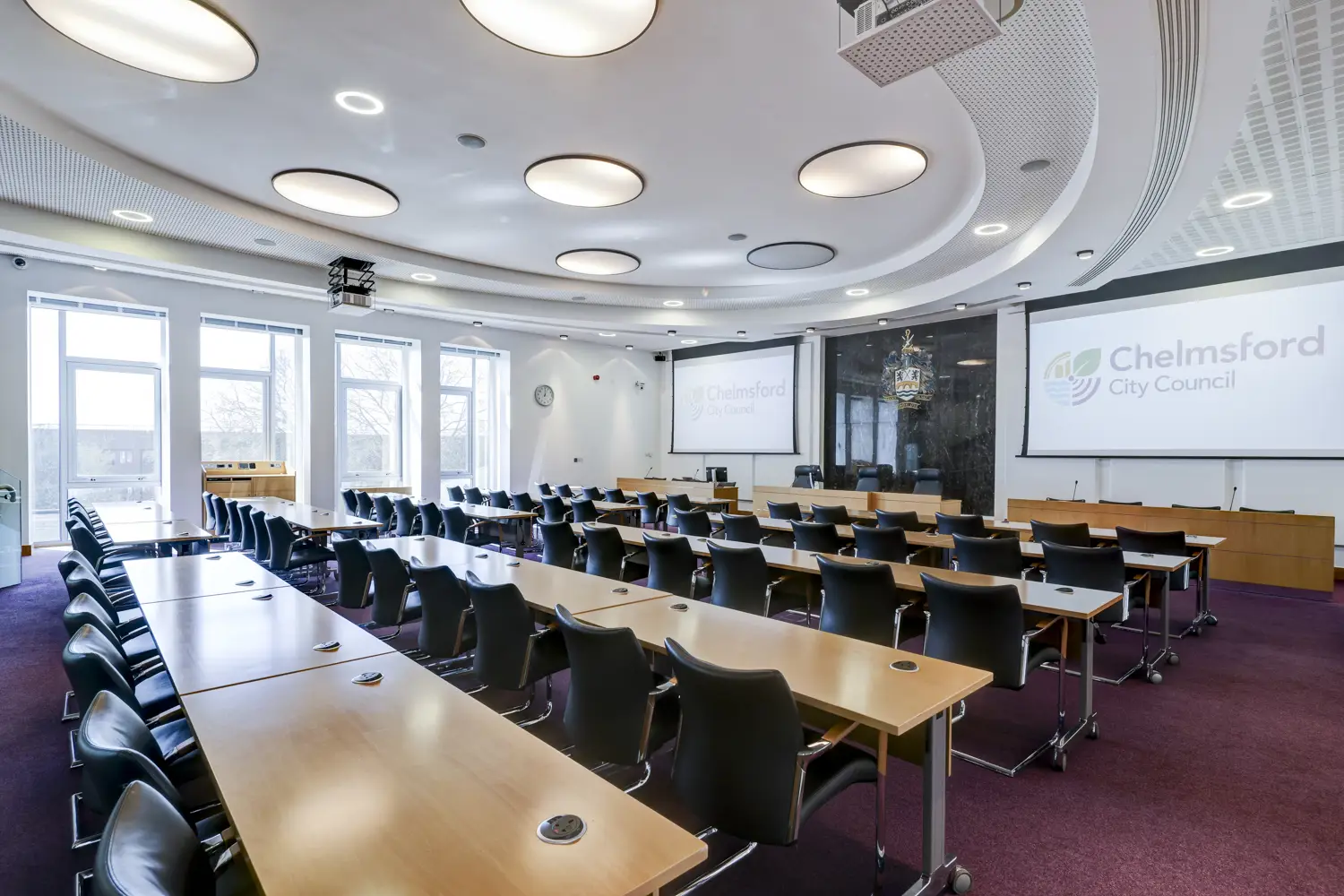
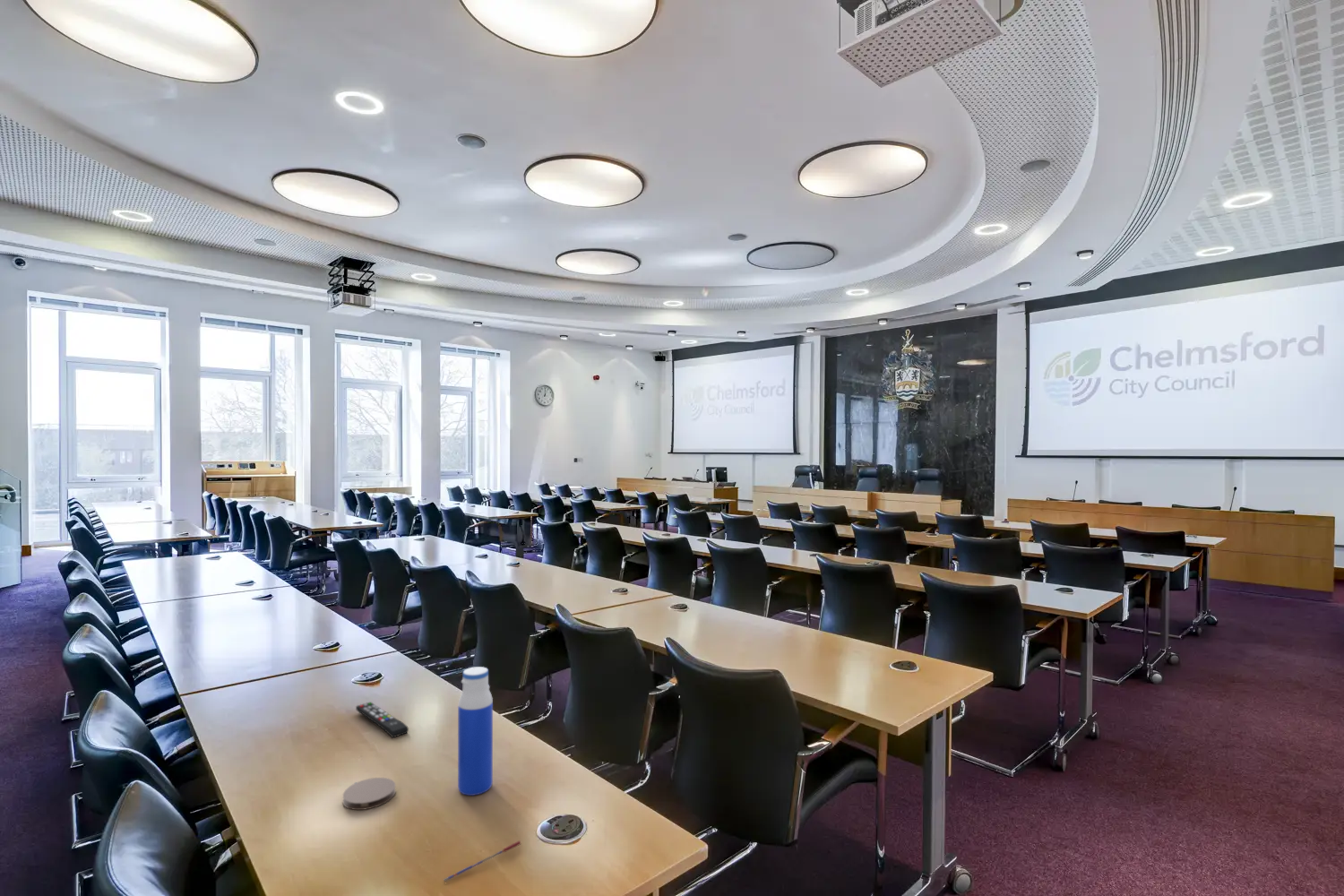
+ pen [442,840,521,882]
+ remote control [355,701,409,738]
+ coaster [342,777,397,811]
+ water bottle [457,666,494,797]
